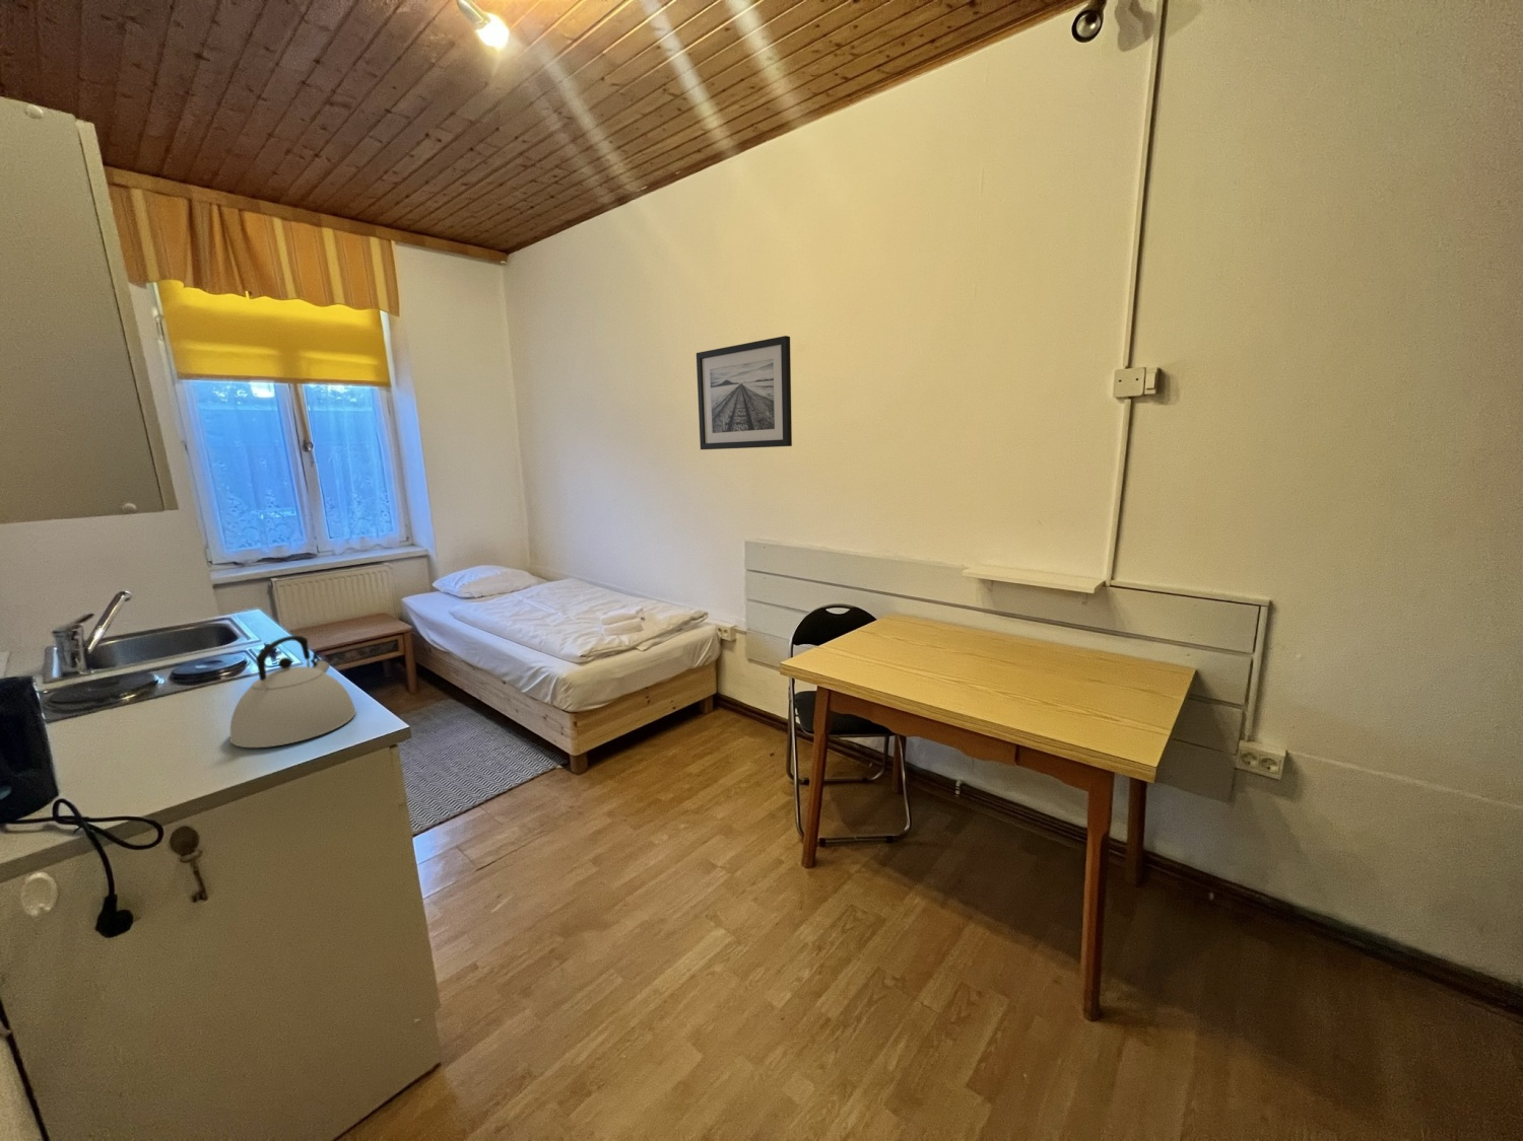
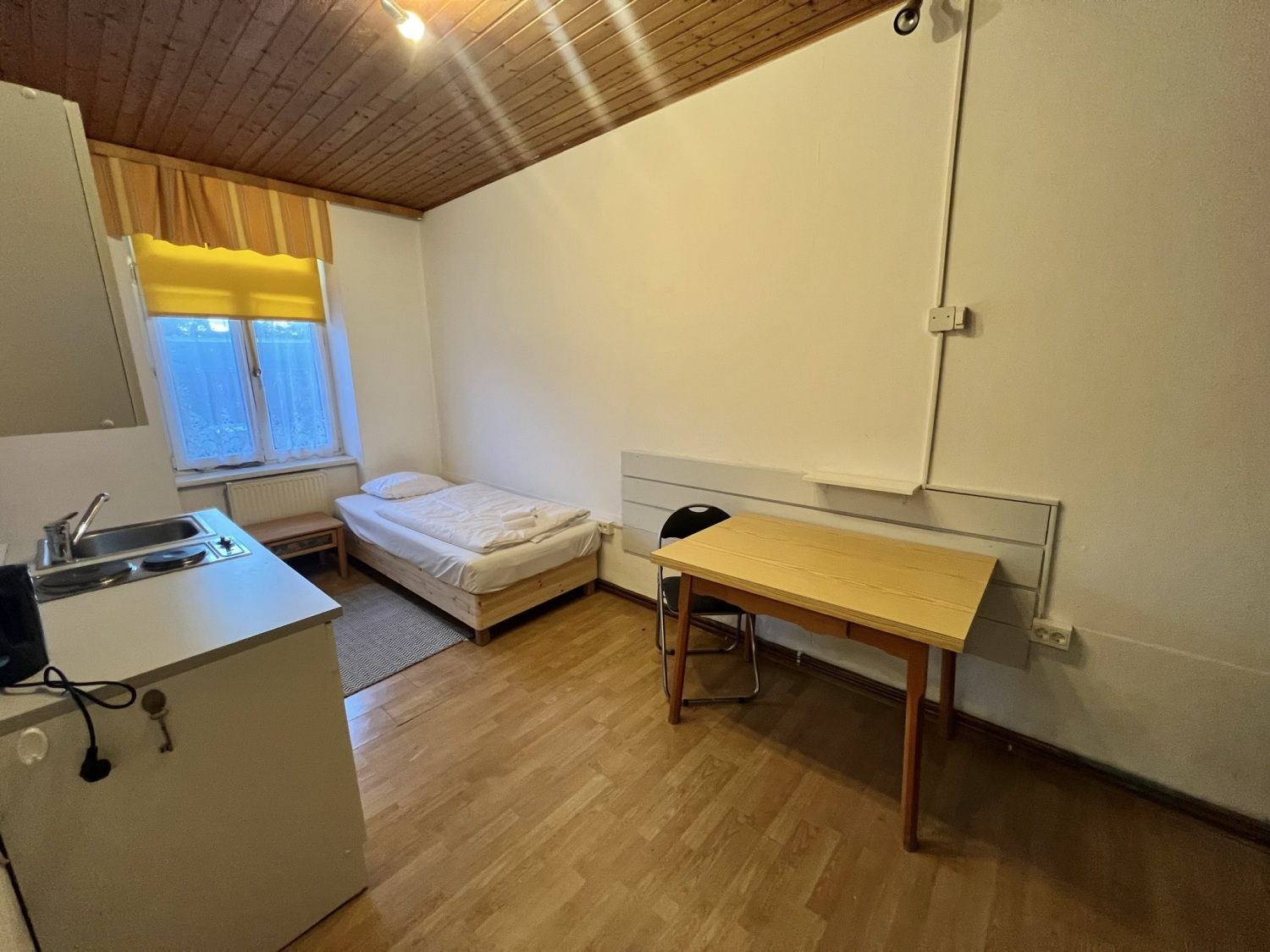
- kettle [229,635,357,749]
- wall art [696,334,793,451]
